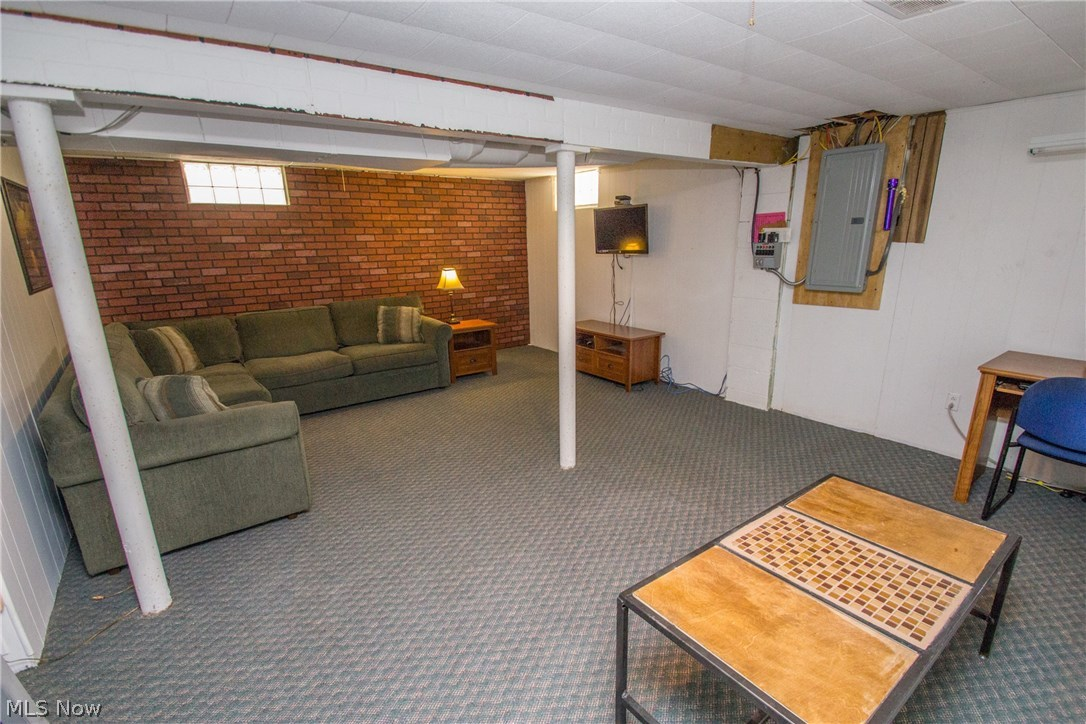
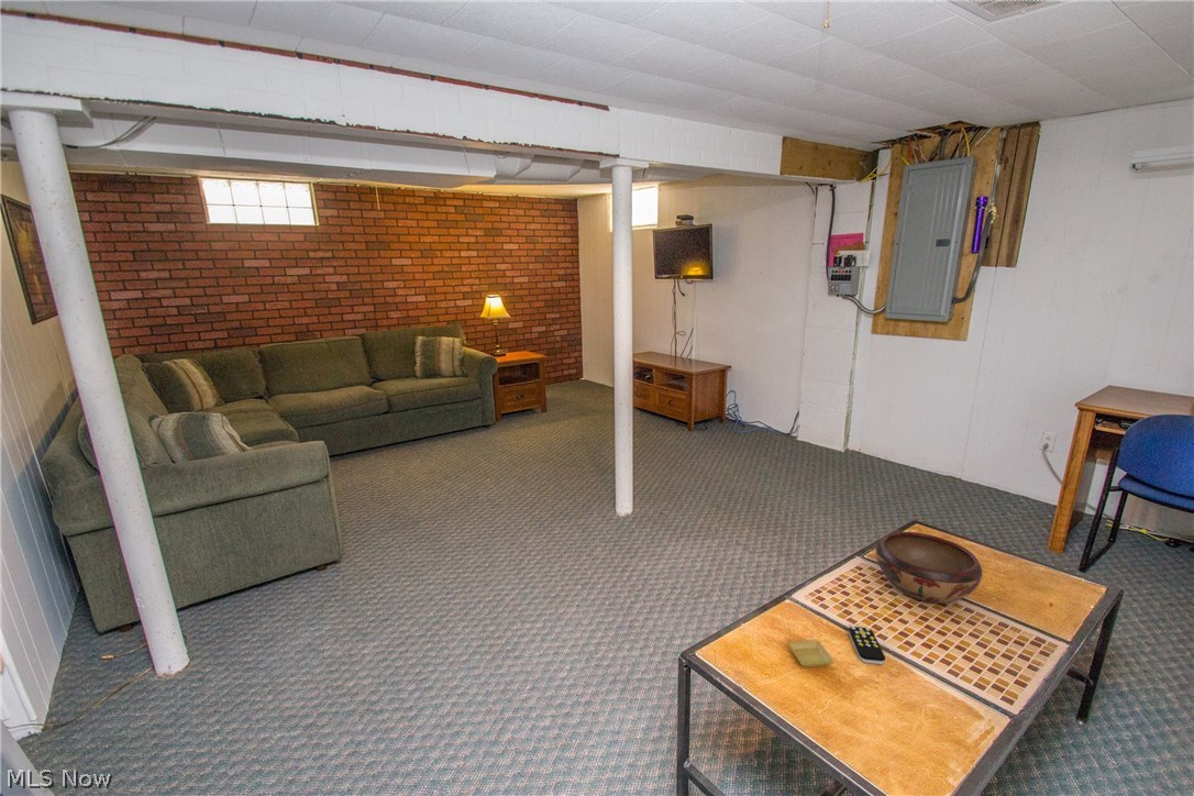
+ decorative bowl [875,531,984,605]
+ remote control [848,626,886,665]
+ saucer [787,639,836,668]
